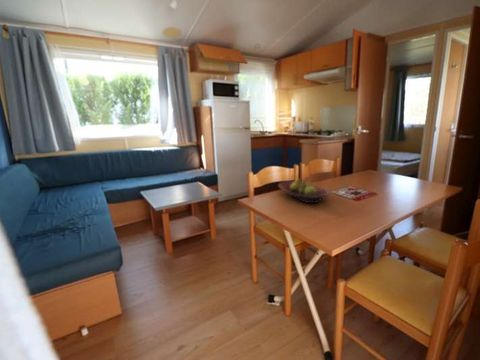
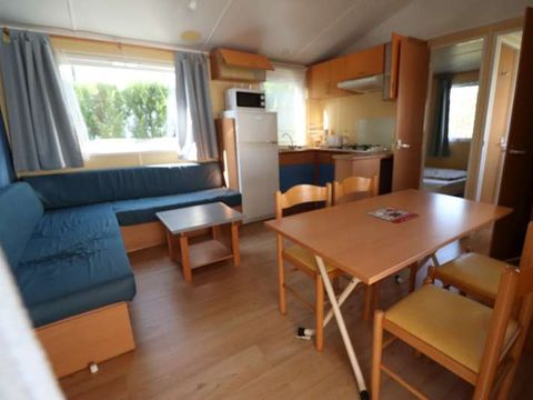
- fruit bowl [277,178,331,204]
